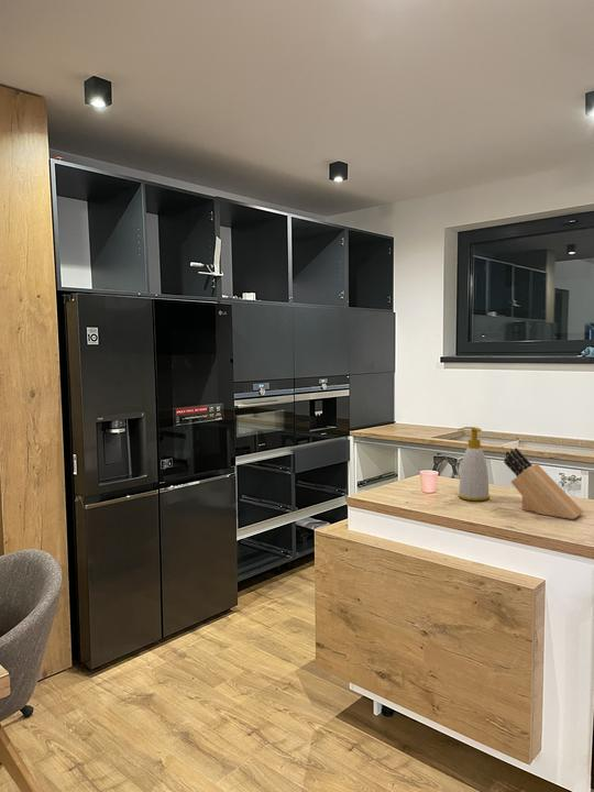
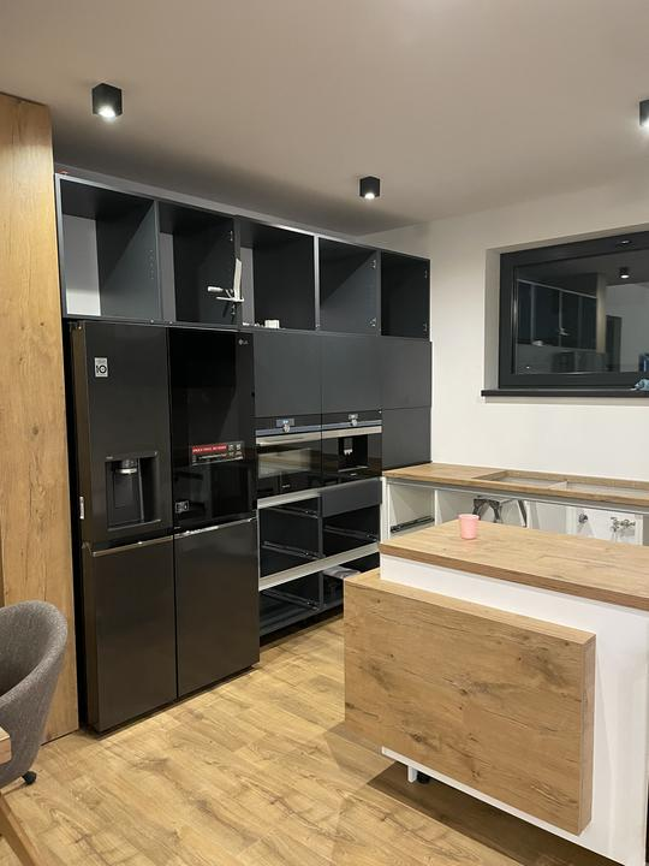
- soap bottle [457,426,491,502]
- knife block [503,447,585,520]
